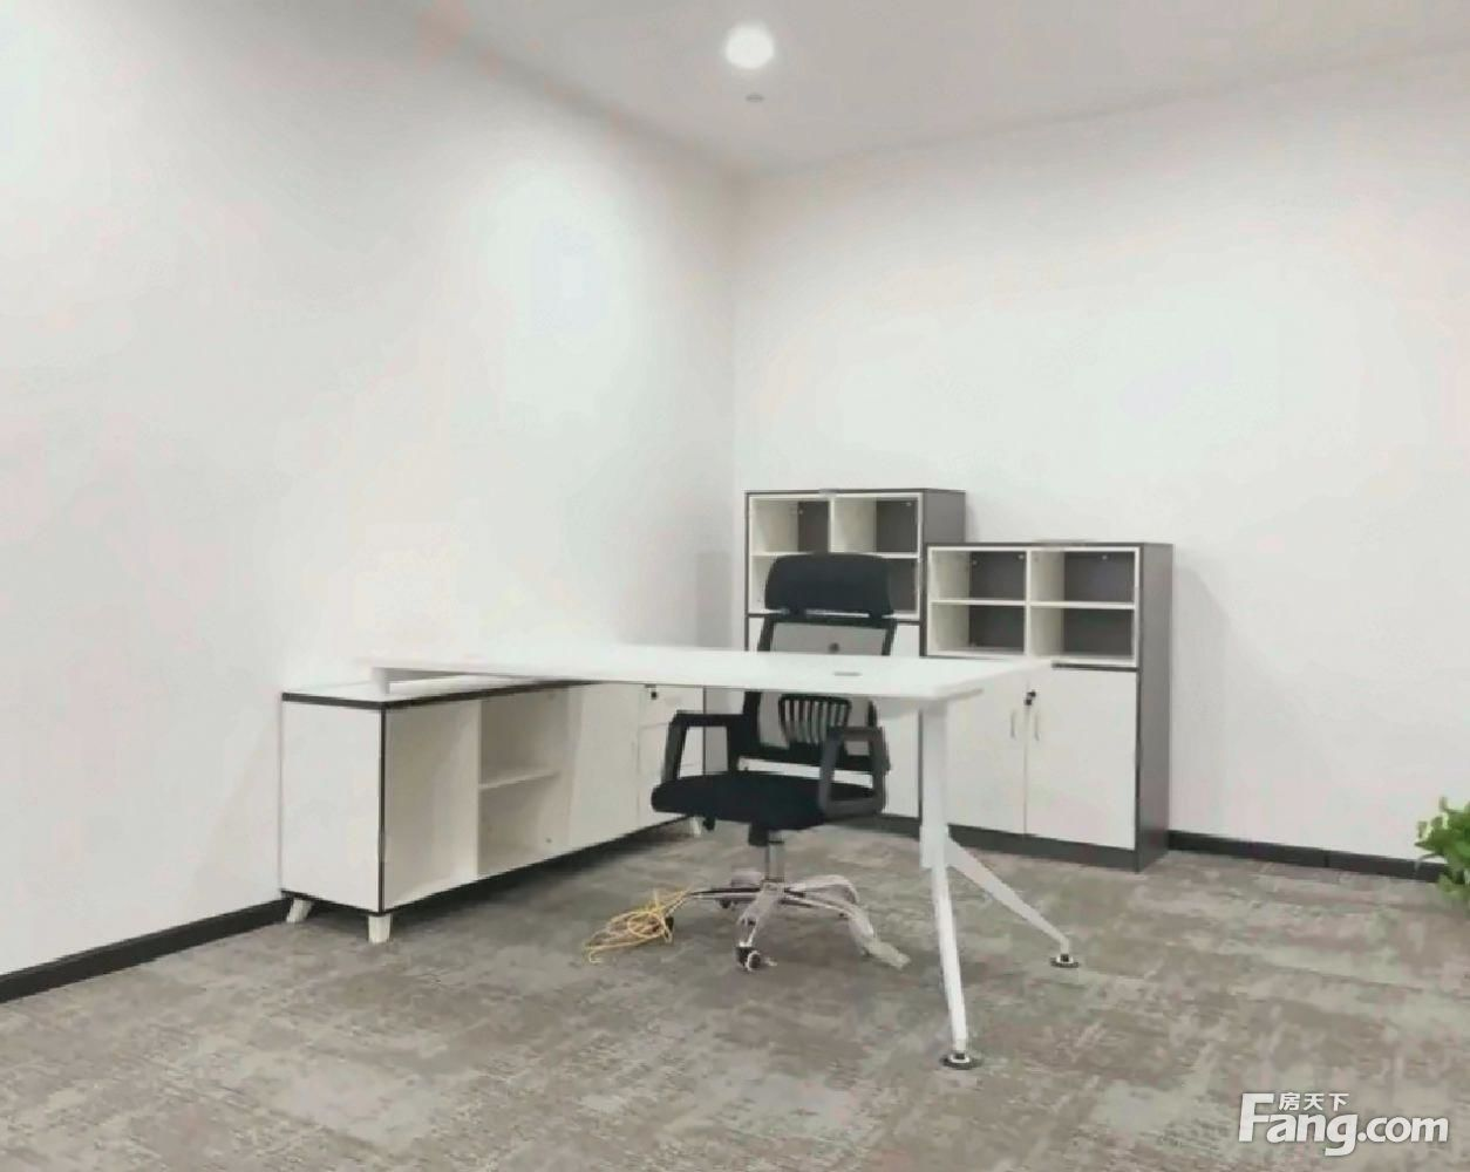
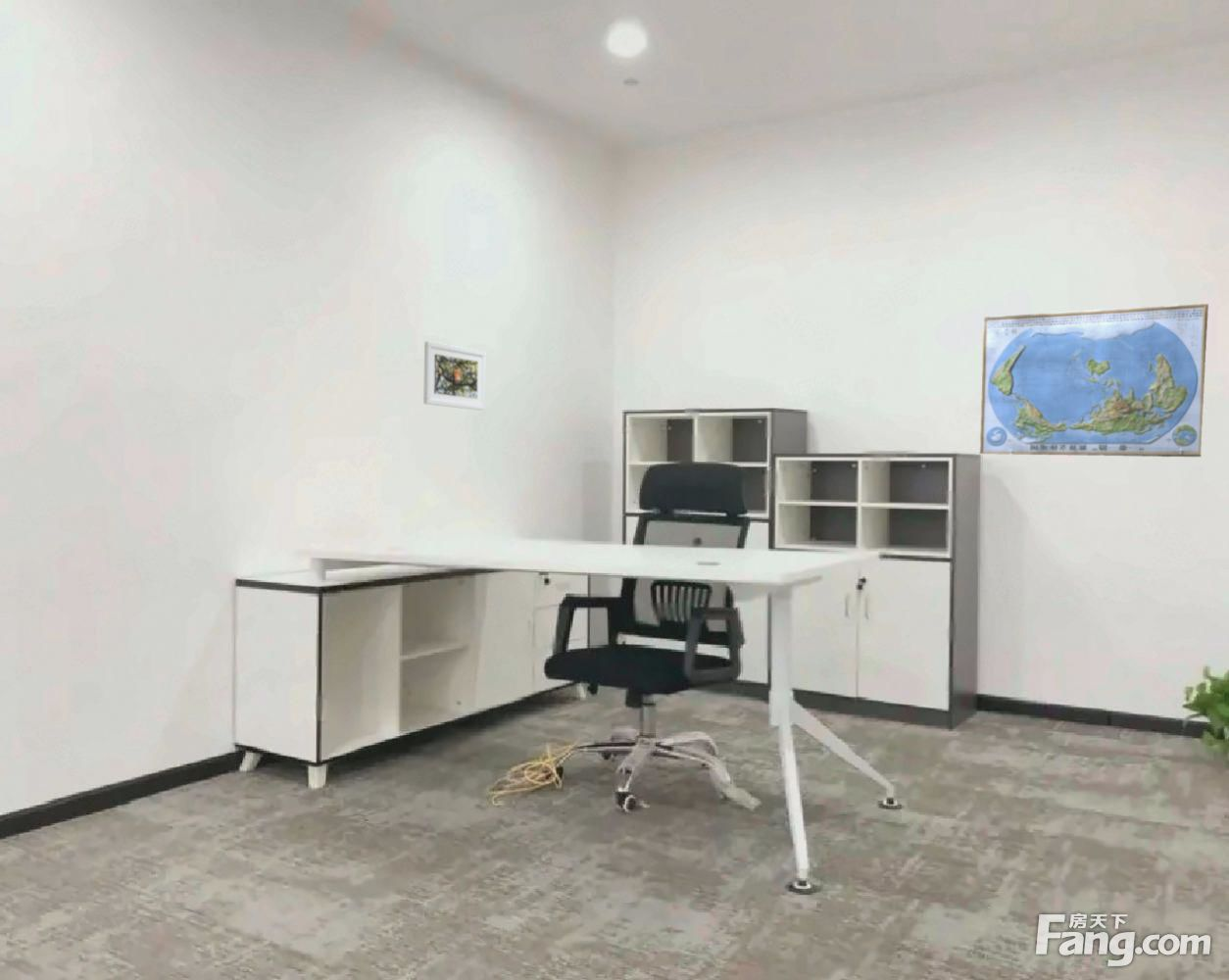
+ world map [979,303,1209,458]
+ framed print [422,340,486,412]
